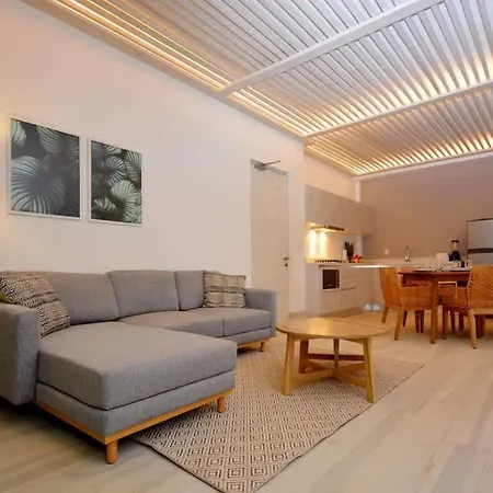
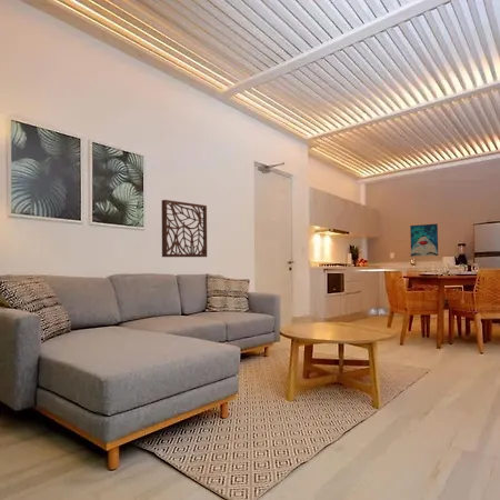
+ wall art [409,223,439,258]
+ decorative wall panel [161,199,208,258]
